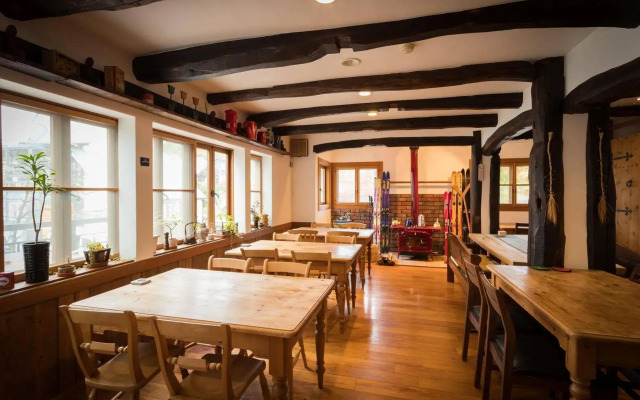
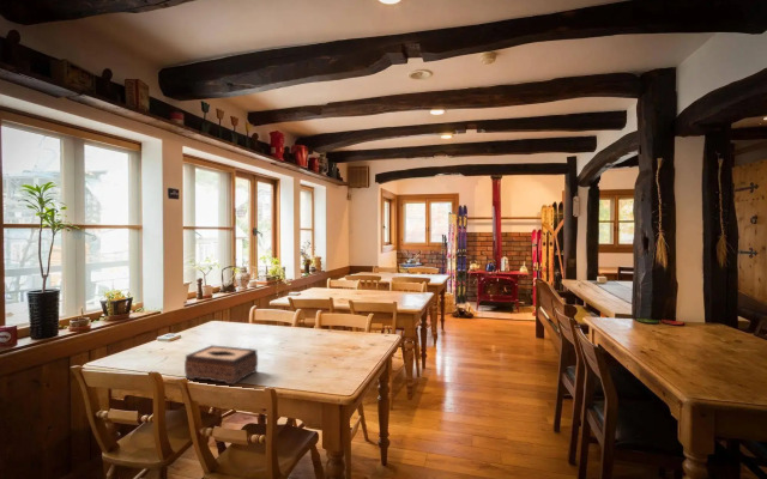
+ tissue box [183,344,259,386]
